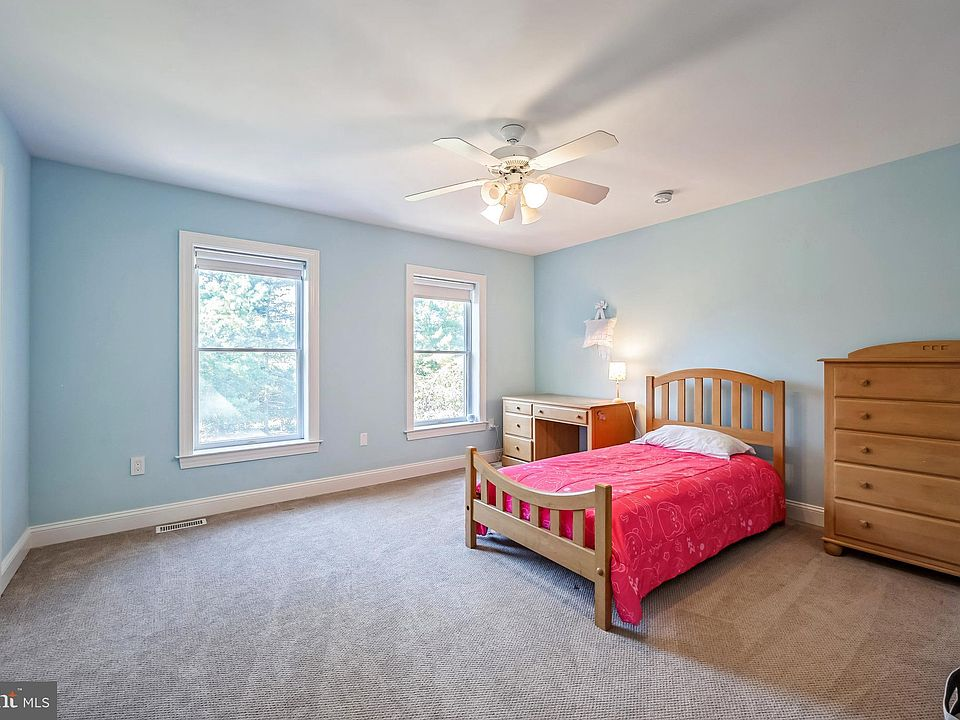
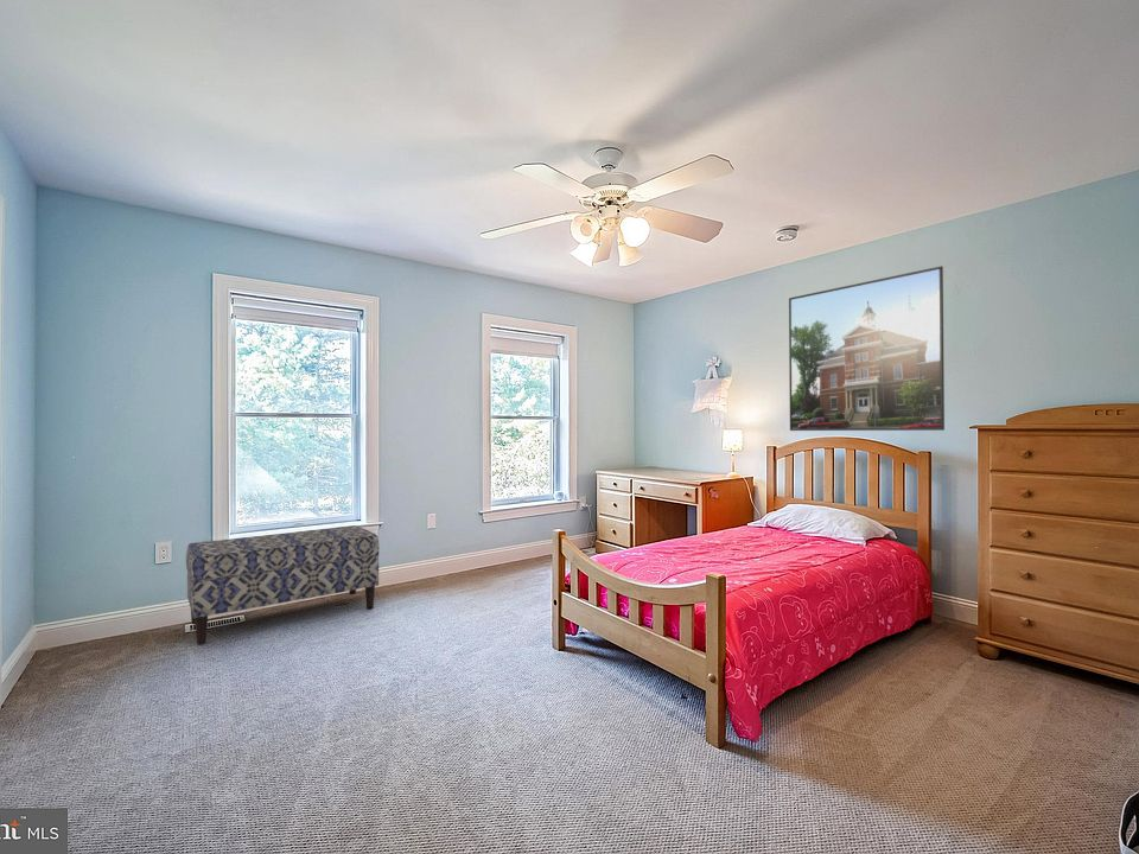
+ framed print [788,265,946,432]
+ bench [185,524,380,645]
